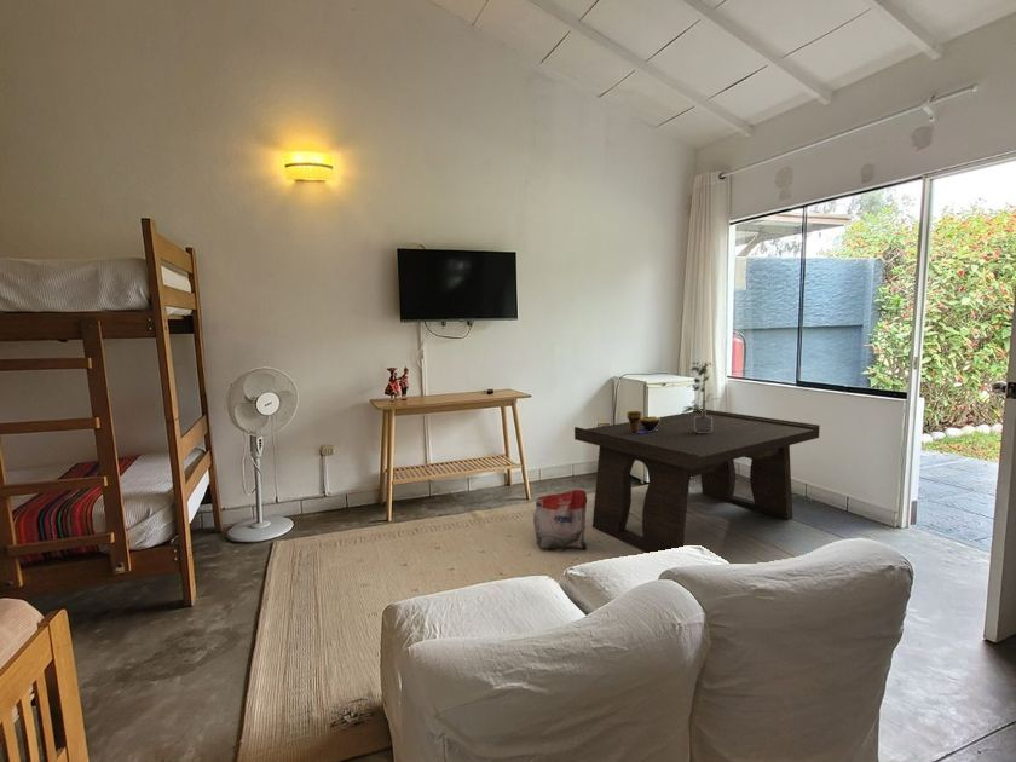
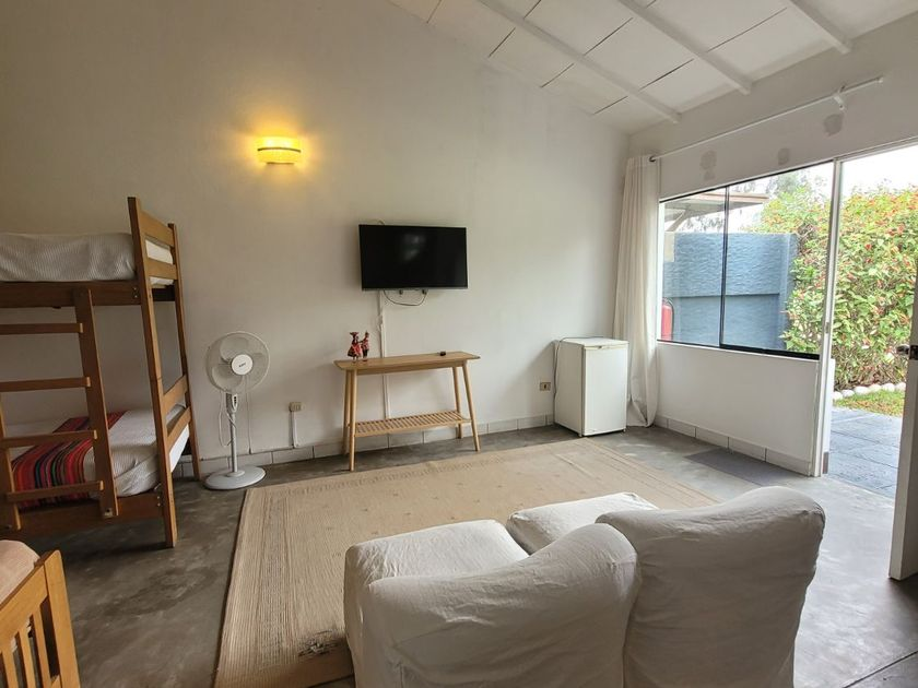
- bag [532,489,588,552]
- potted plant [681,359,721,433]
- decorative bowl [625,410,660,434]
- coffee table [573,408,821,554]
